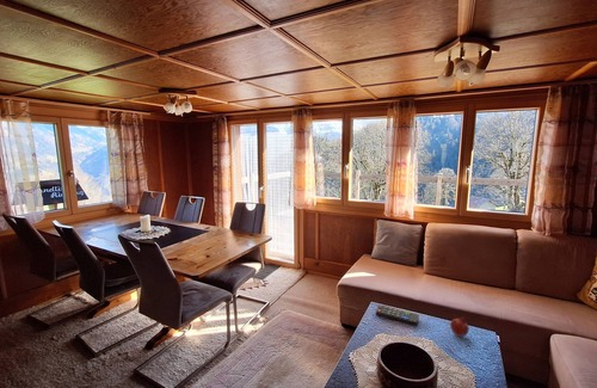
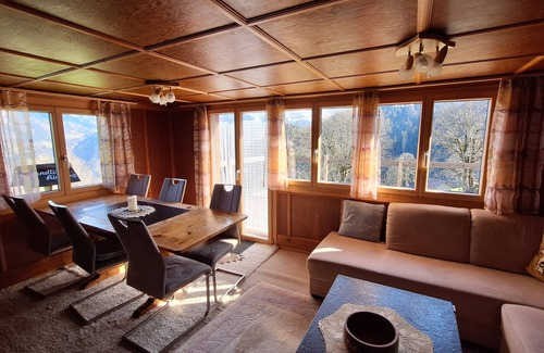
- remote control [375,304,420,327]
- fruit [449,316,470,338]
